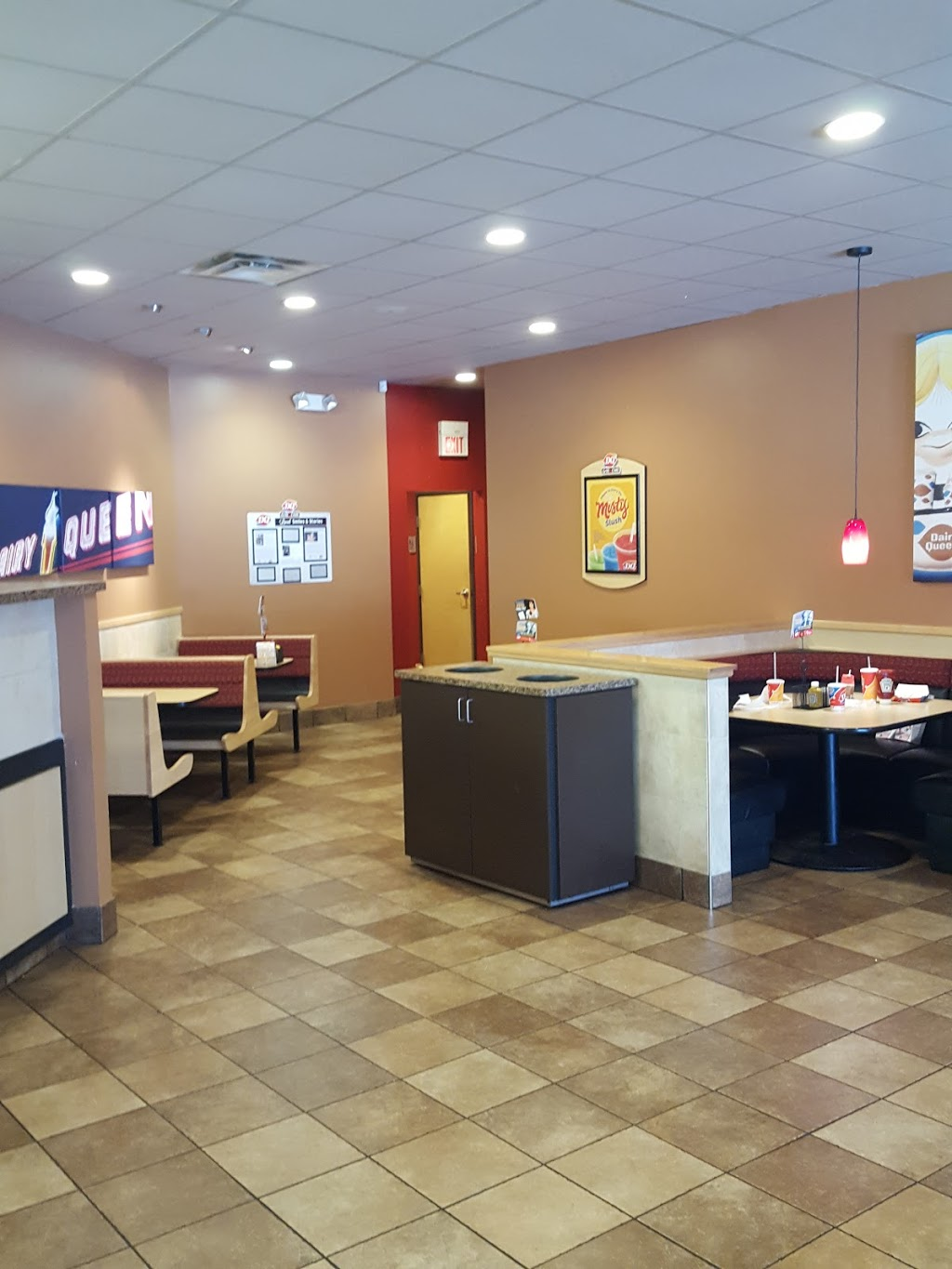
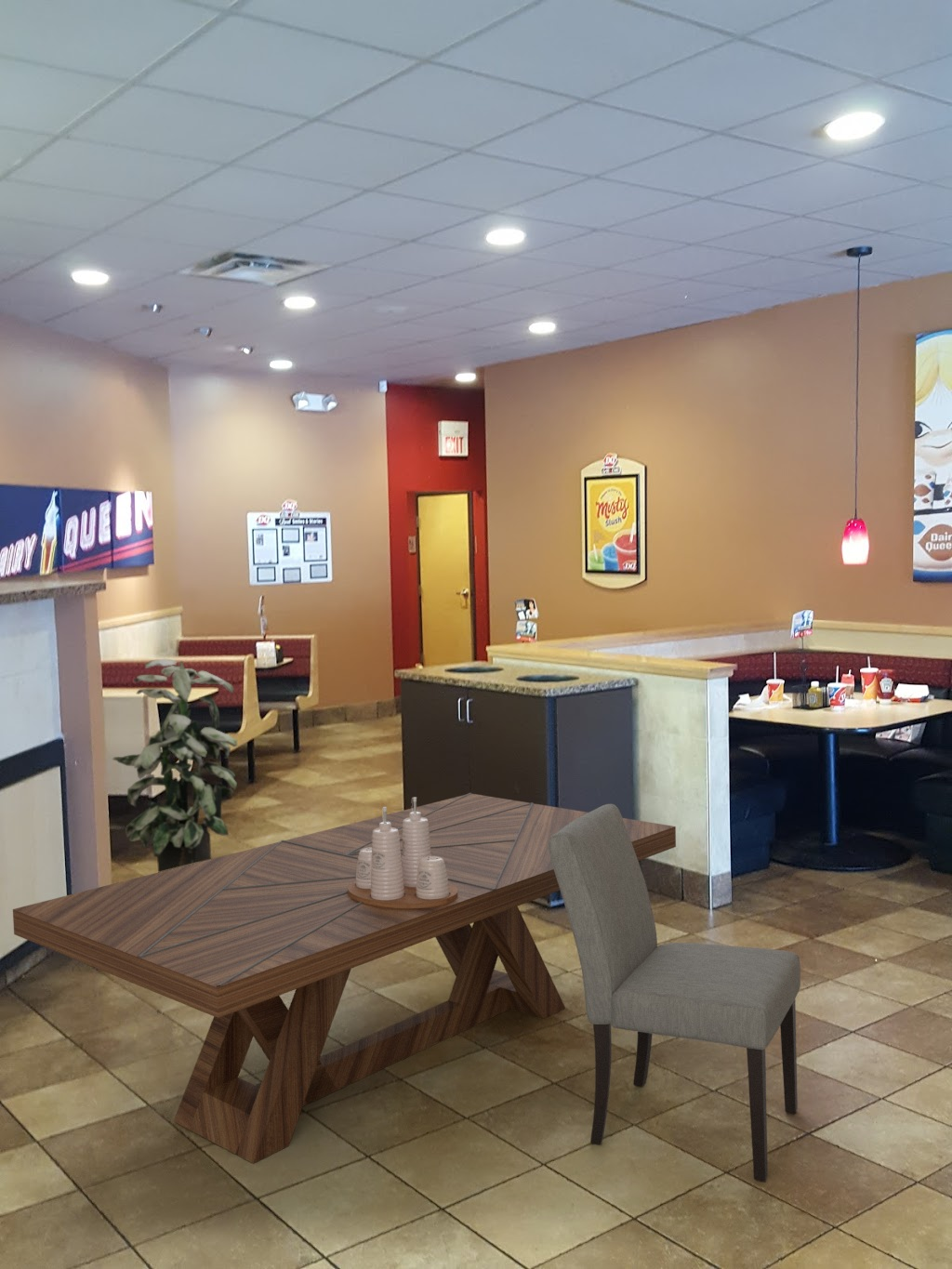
+ condiment set [348,796,457,908]
+ chair [548,803,801,1183]
+ indoor plant [112,658,238,872]
+ dining table [12,792,677,1164]
